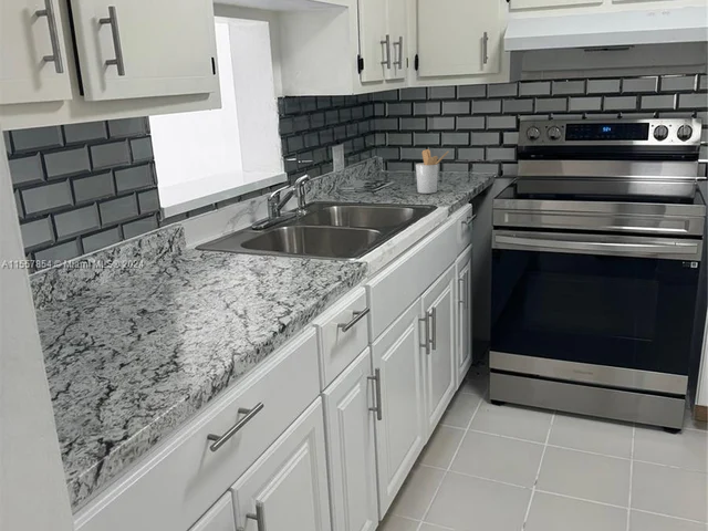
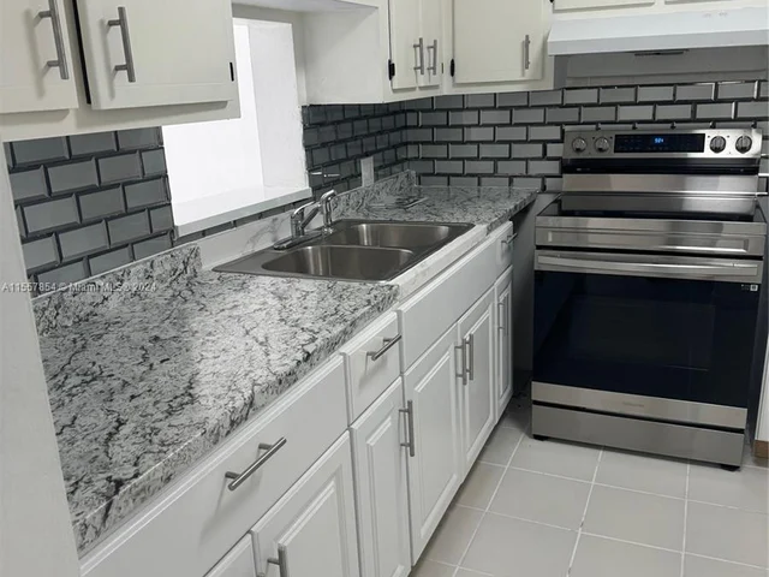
- utensil holder [415,148,449,195]
